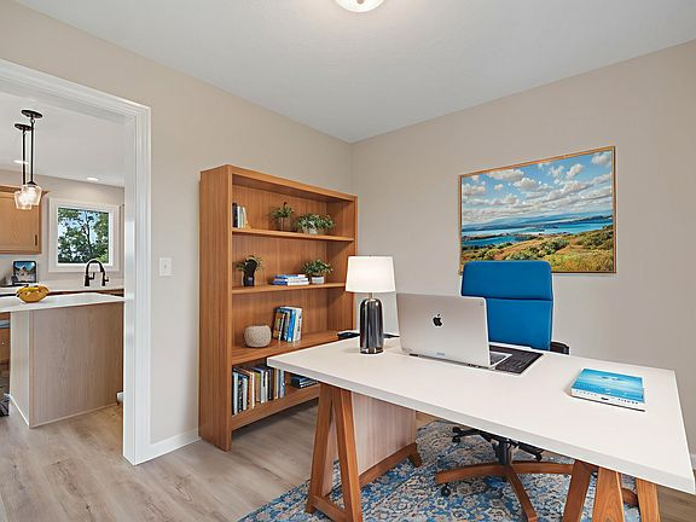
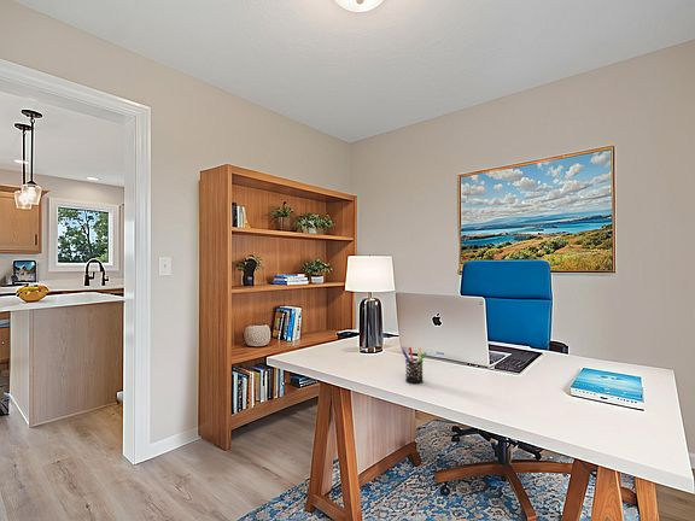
+ pen holder [401,346,427,385]
